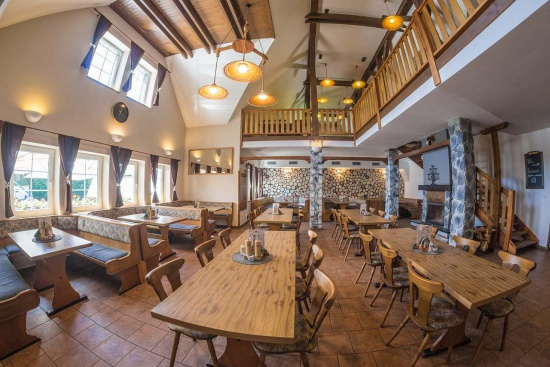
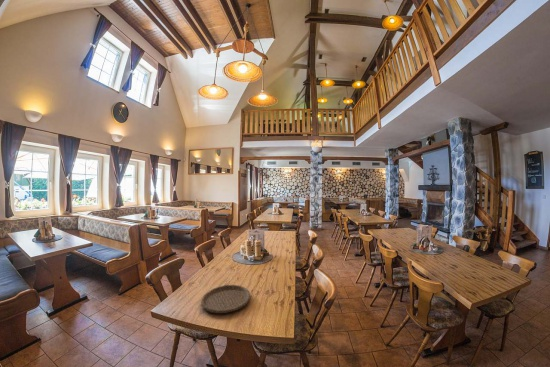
+ plate [200,284,251,314]
